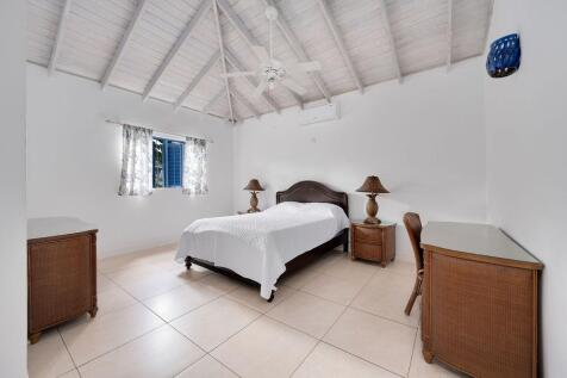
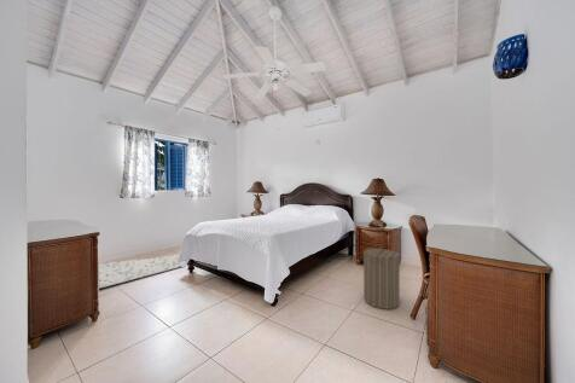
+ rug [98,255,182,290]
+ laundry hamper [362,244,401,311]
